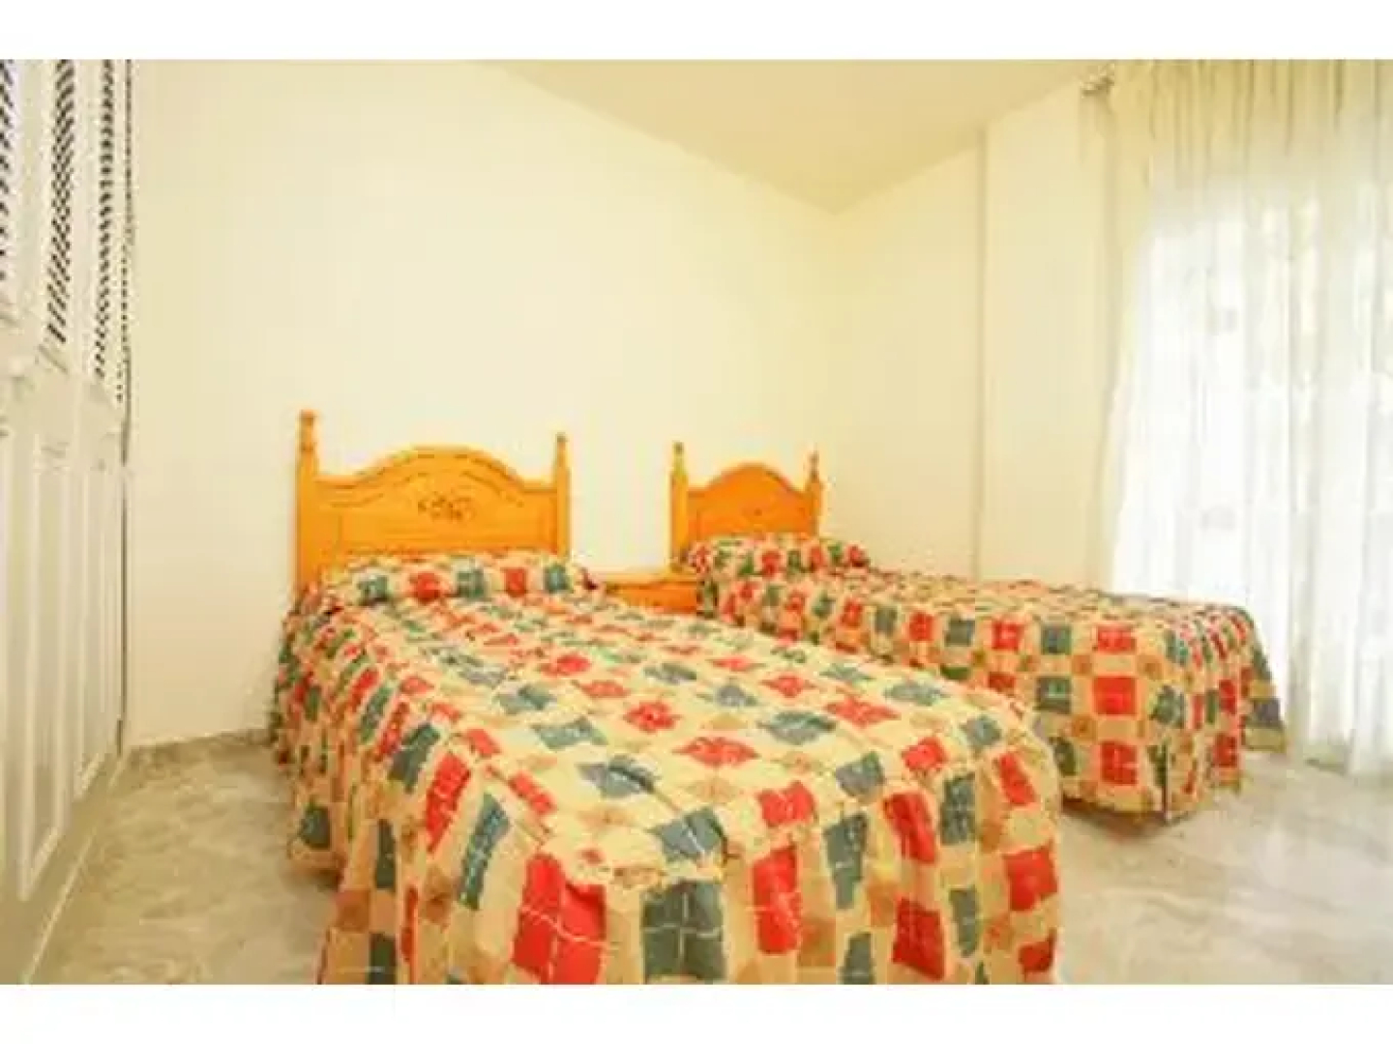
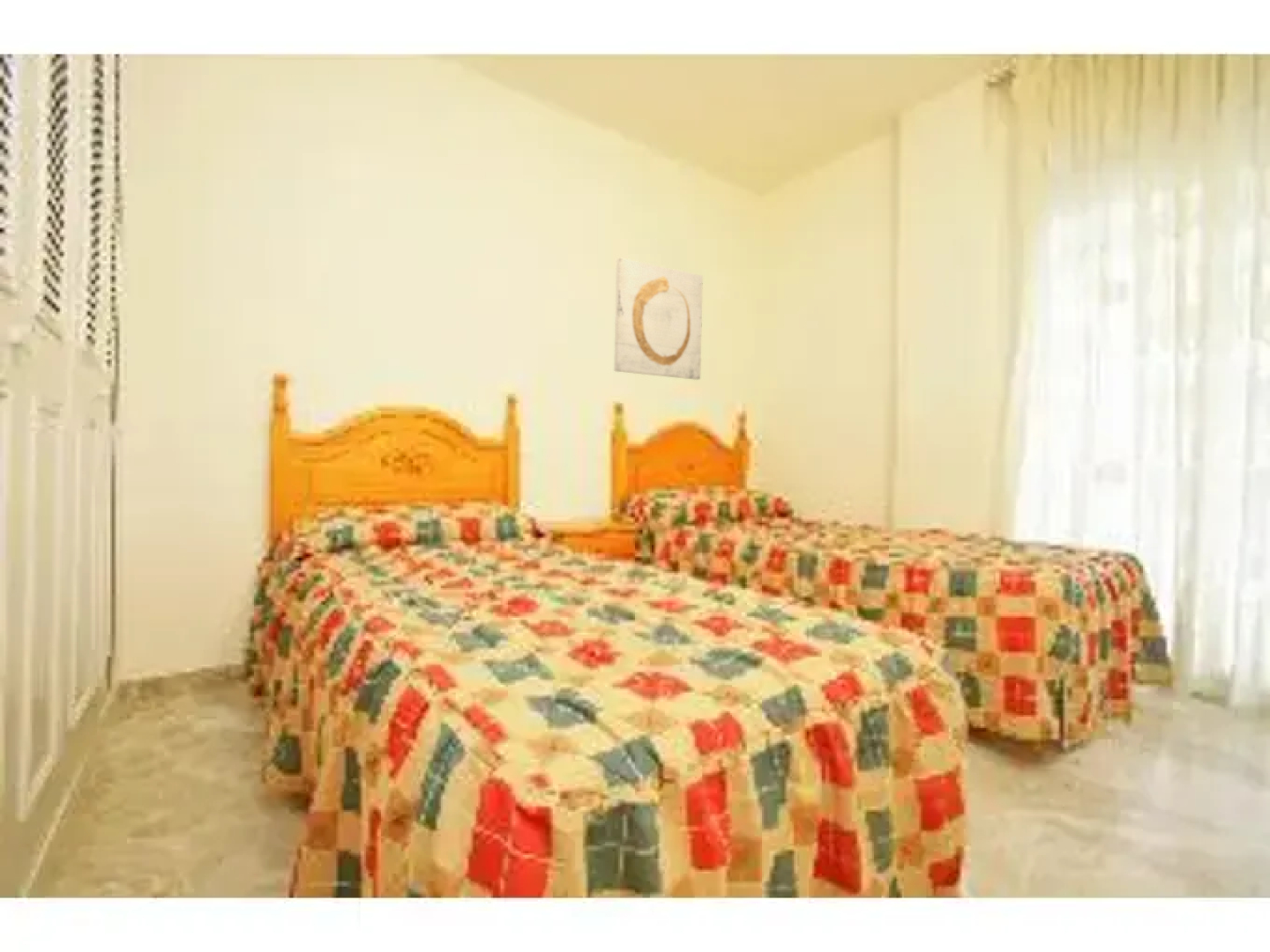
+ wall art [613,257,704,381]
